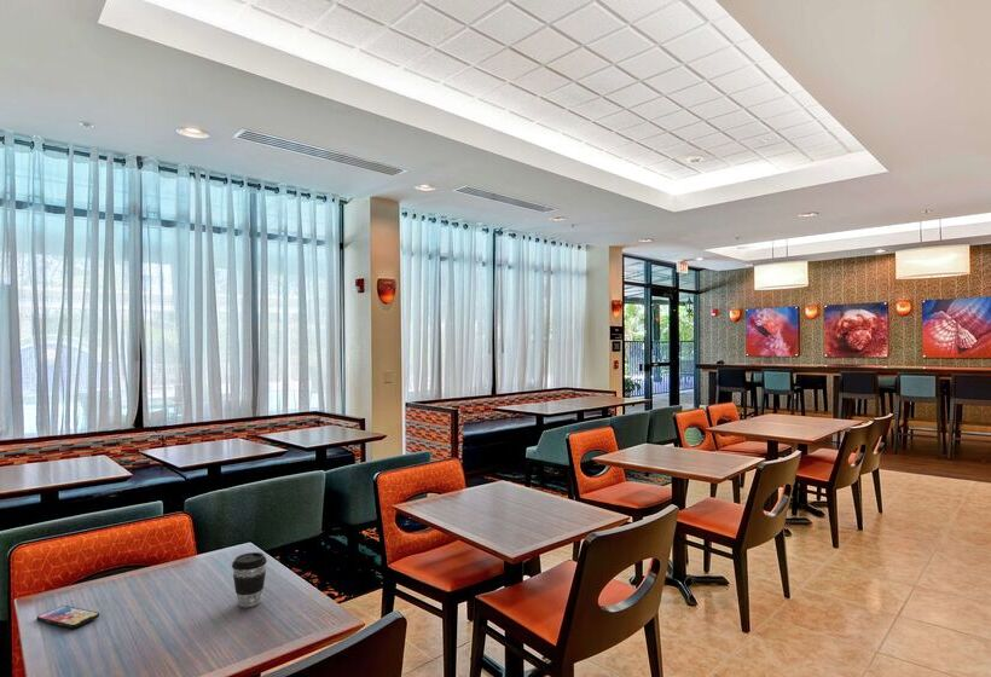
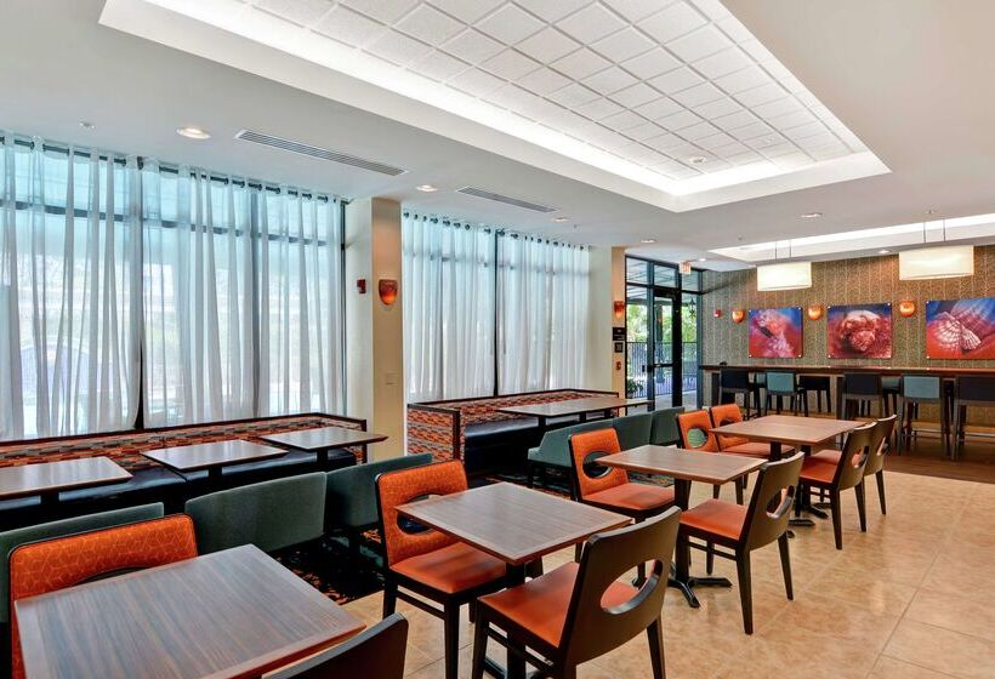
- smartphone [36,604,100,630]
- coffee cup [231,551,268,608]
